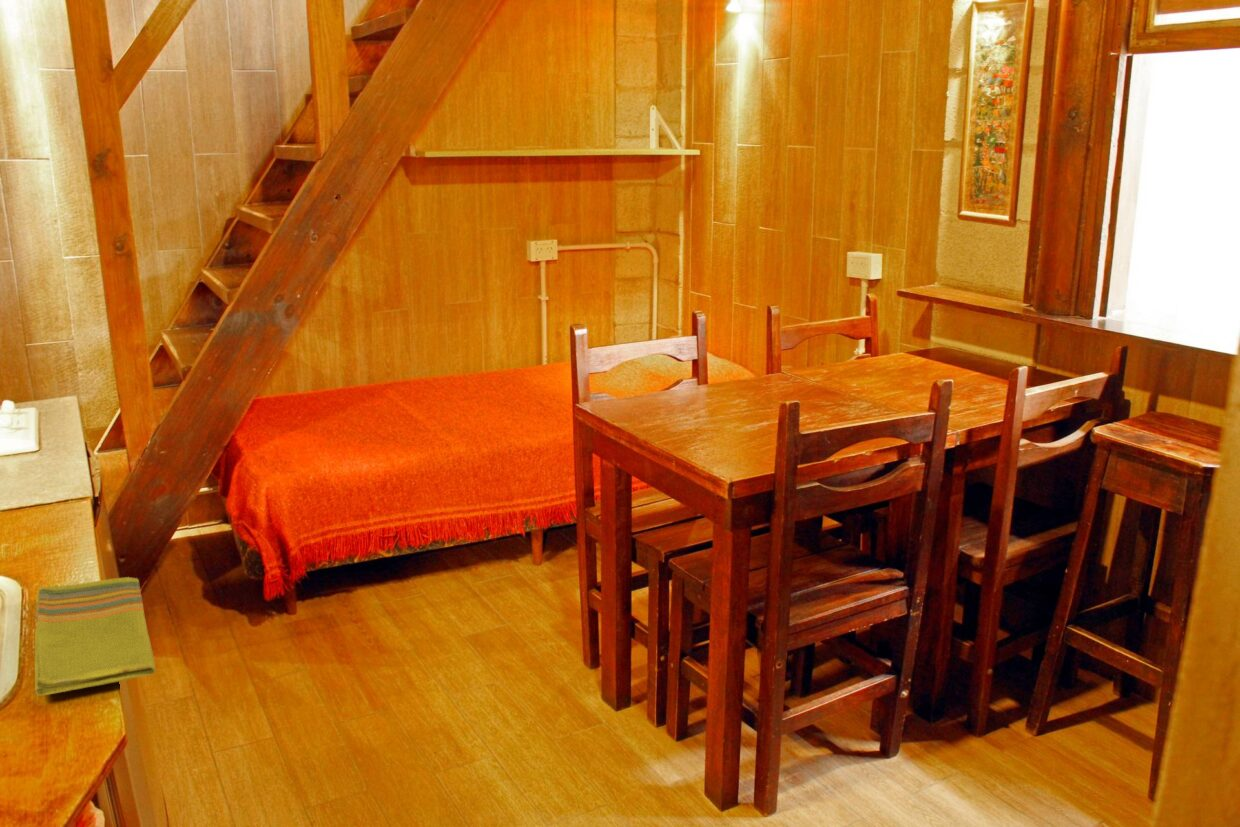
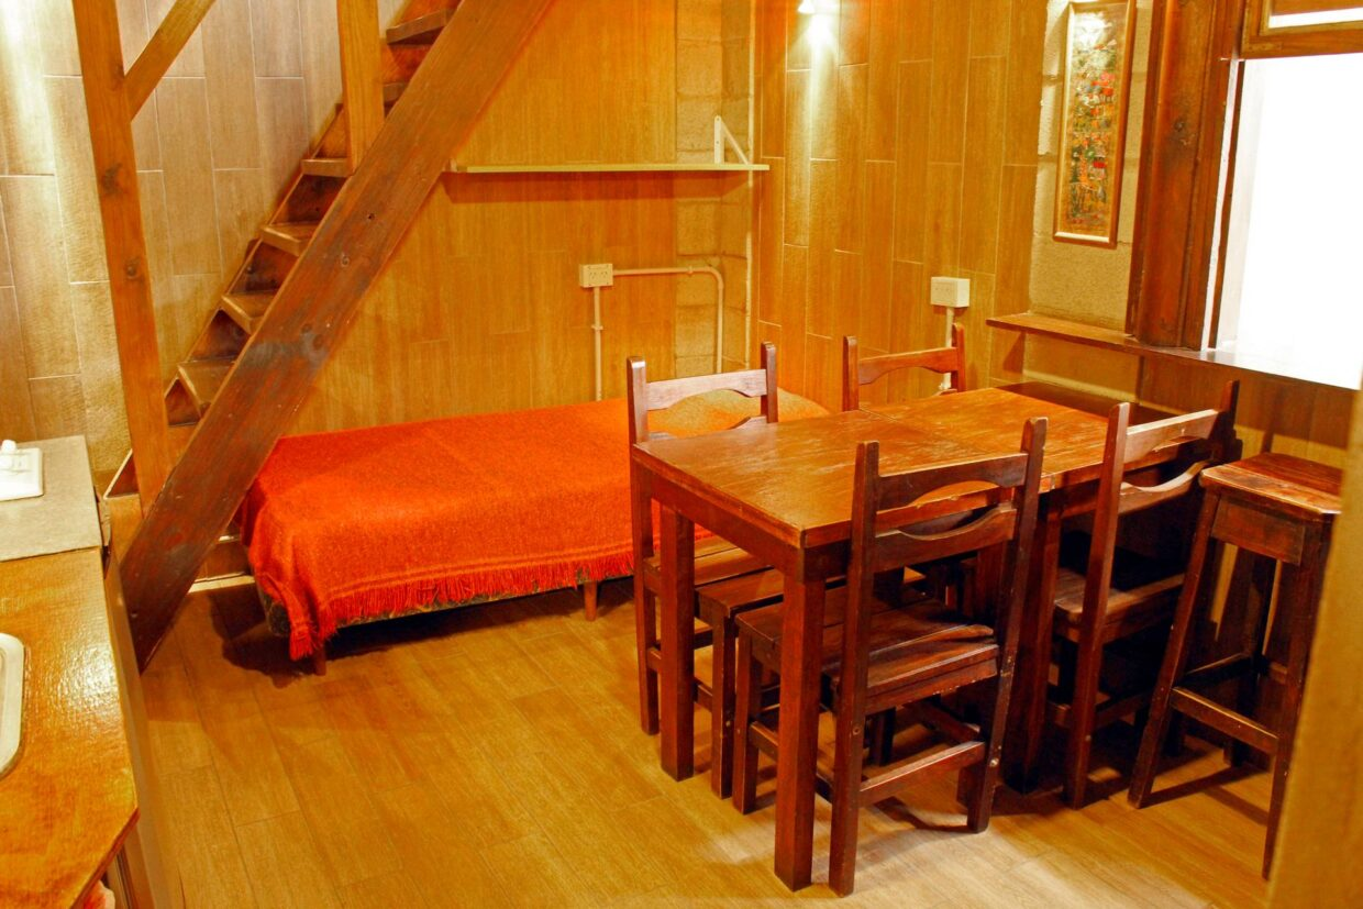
- dish towel [33,576,157,697]
